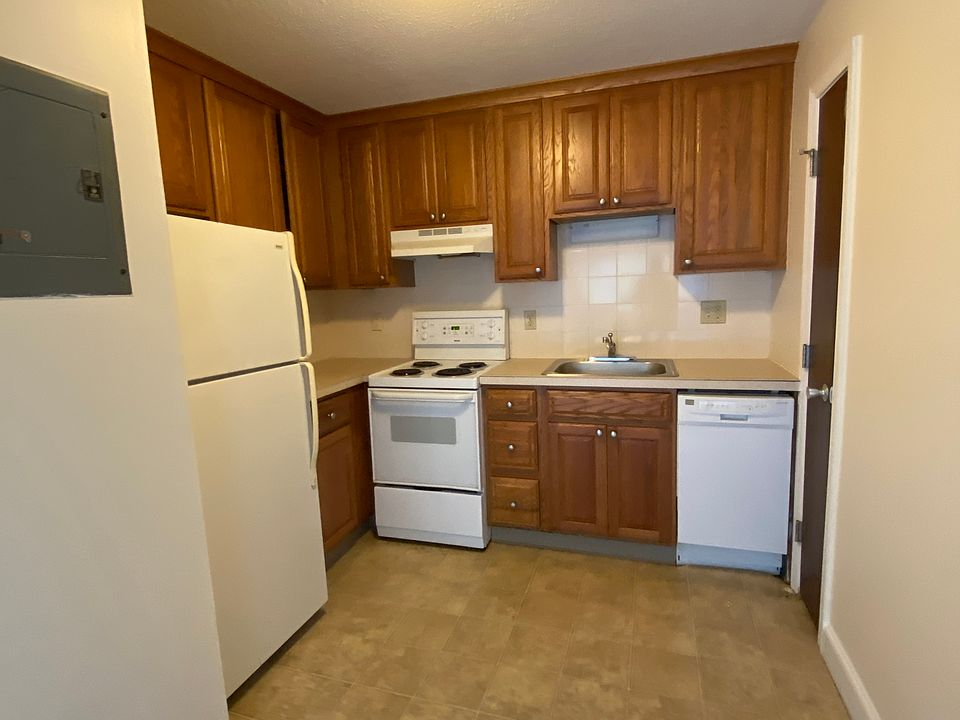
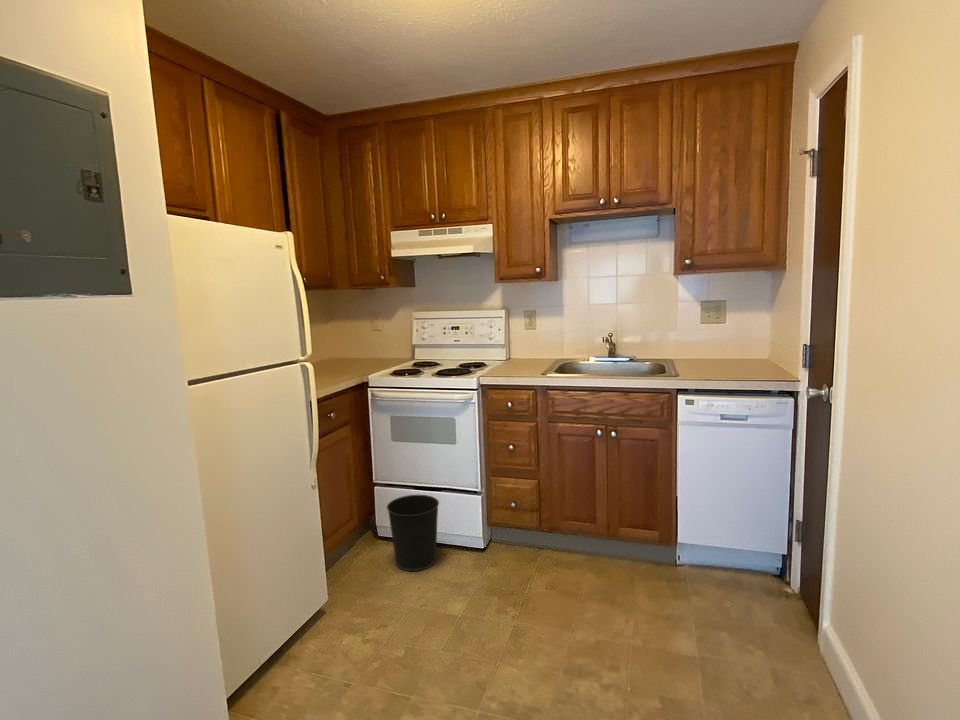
+ wastebasket [386,494,440,572]
